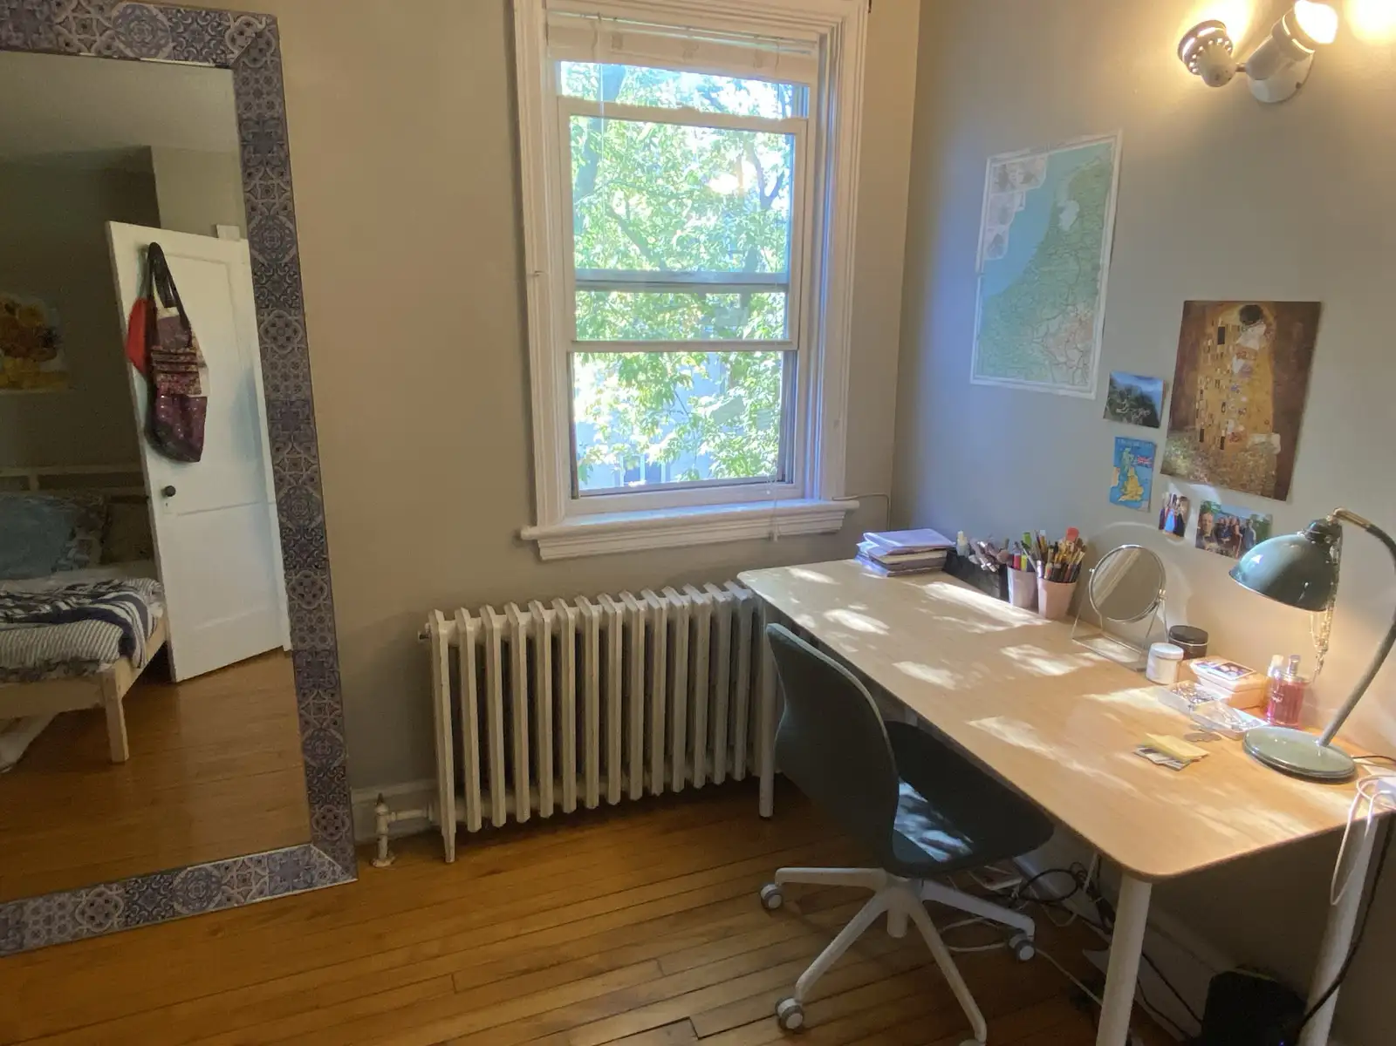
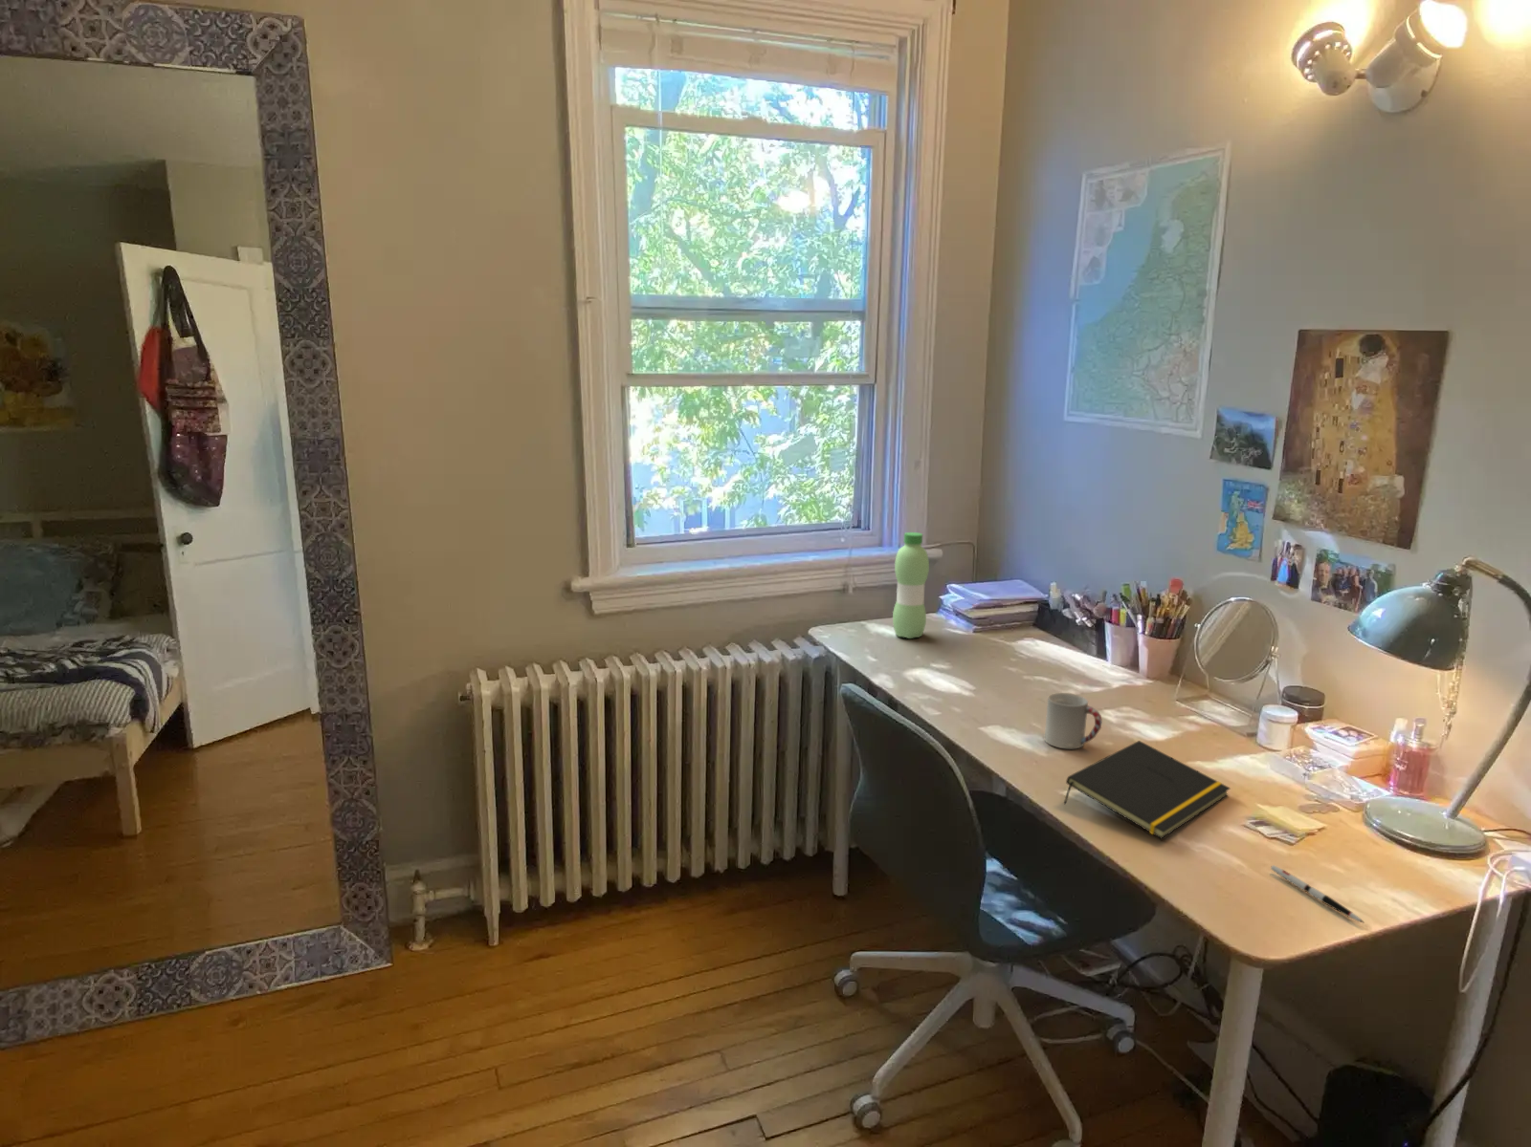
+ cup [1044,692,1103,749]
+ pen [1269,864,1365,923]
+ notepad [1062,740,1232,840]
+ water bottle [892,531,931,640]
